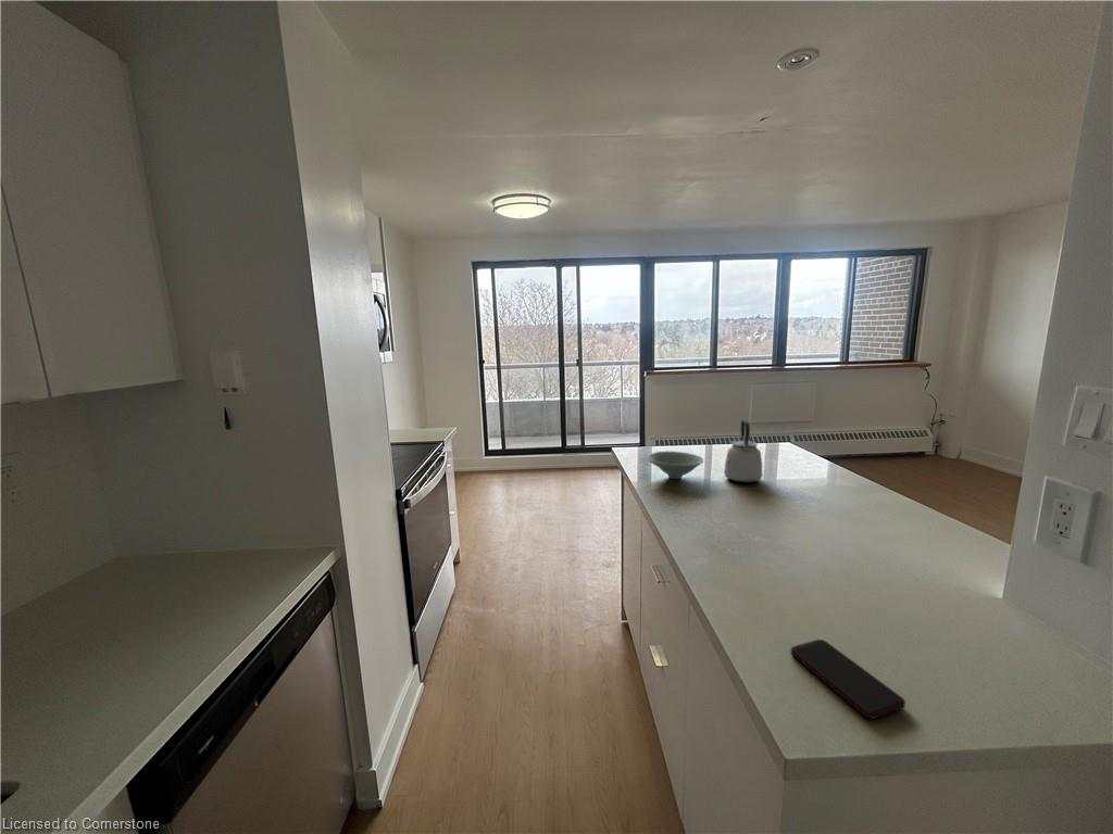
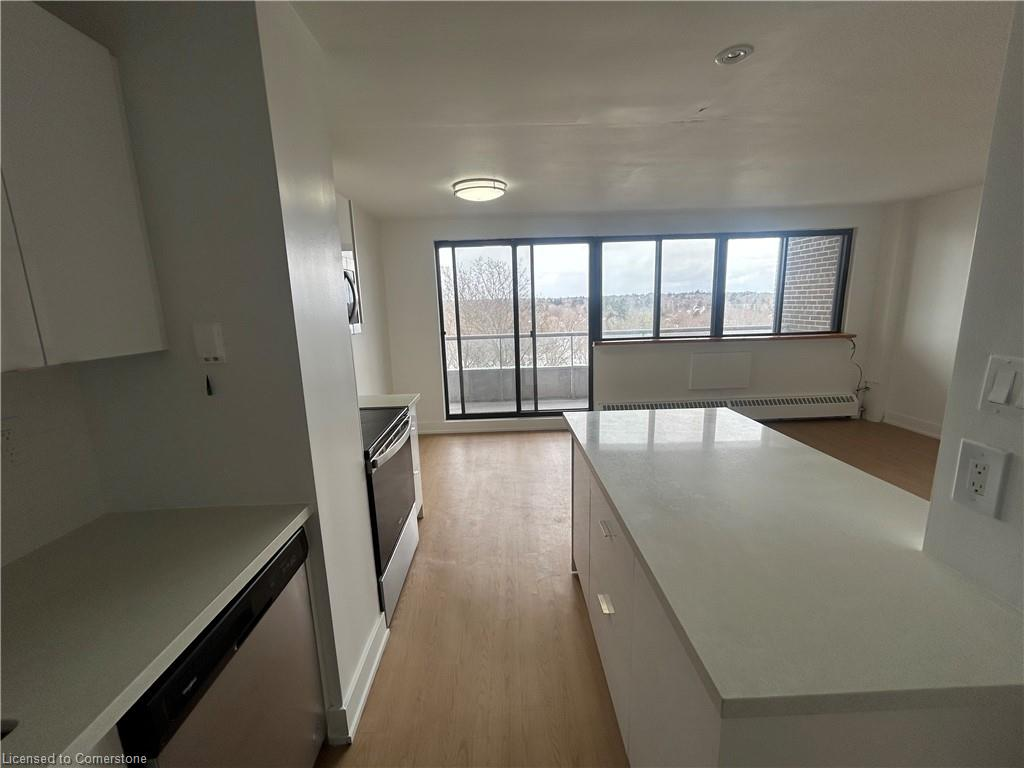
- kettle [723,419,763,484]
- smartphone [790,639,906,720]
- bowl [646,451,704,480]
